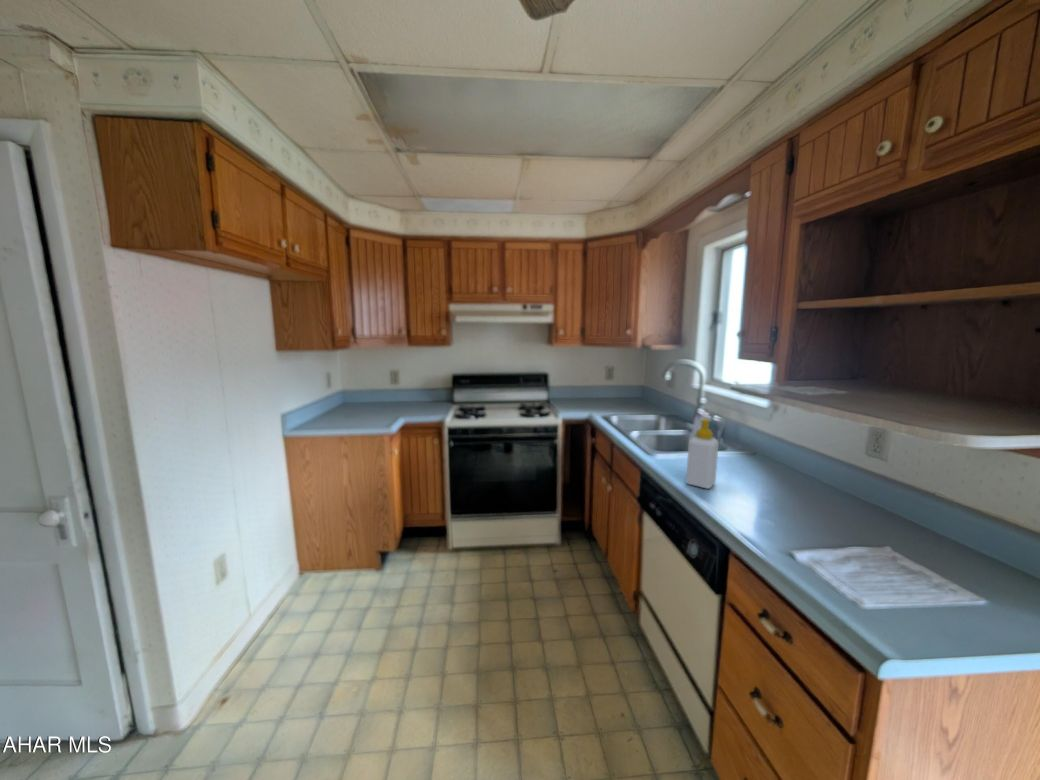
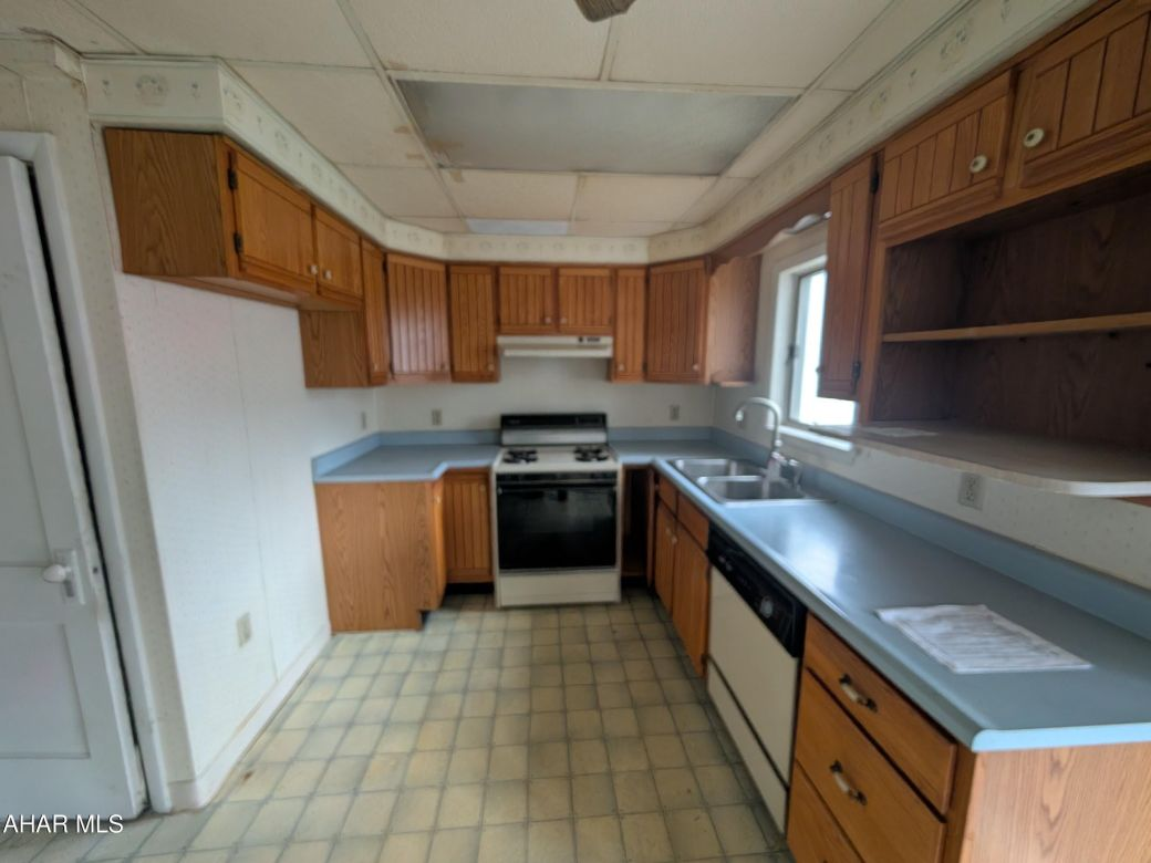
- soap bottle [685,417,720,490]
